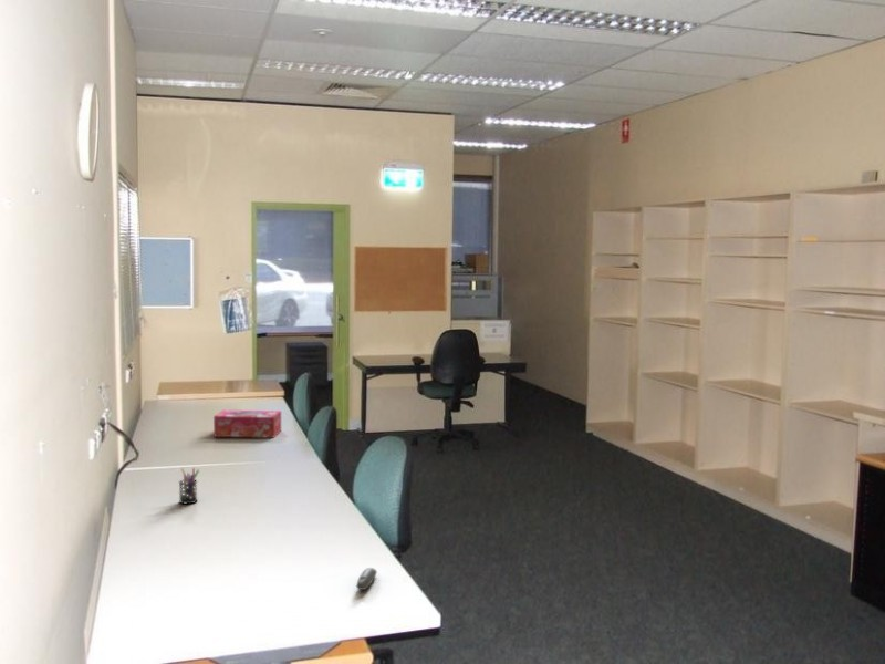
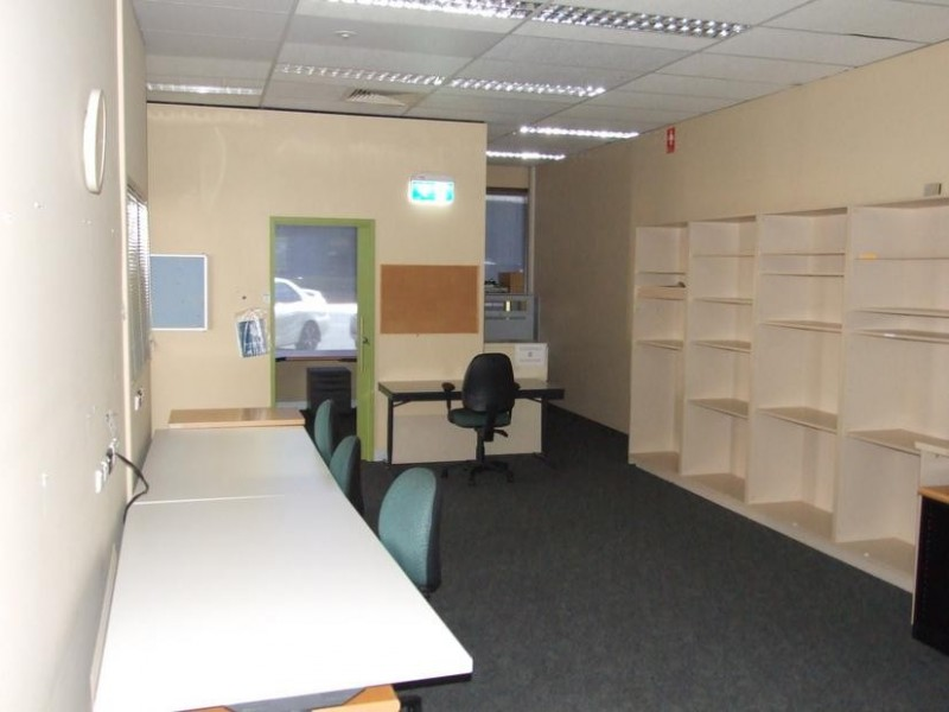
- tissue box [212,408,282,439]
- pen holder [178,467,200,506]
- computer mouse [355,567,378,591]
